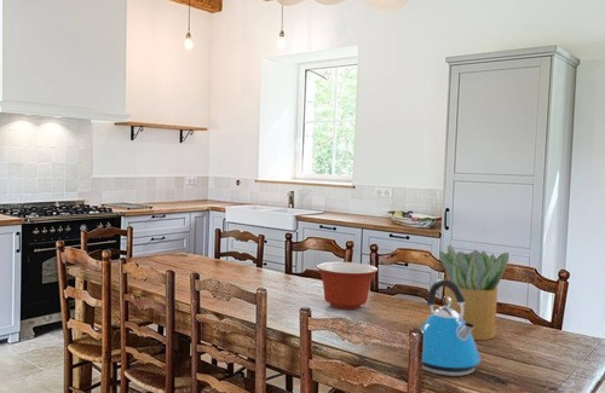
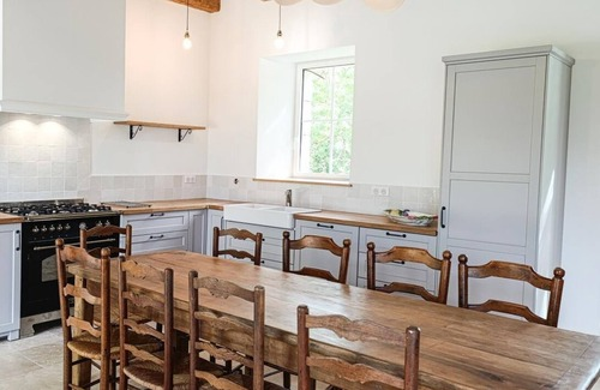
- kettle [419,278,482,377]
- potted plant [438,243,509,341]
- mixing bowl [316,261,379,311]
